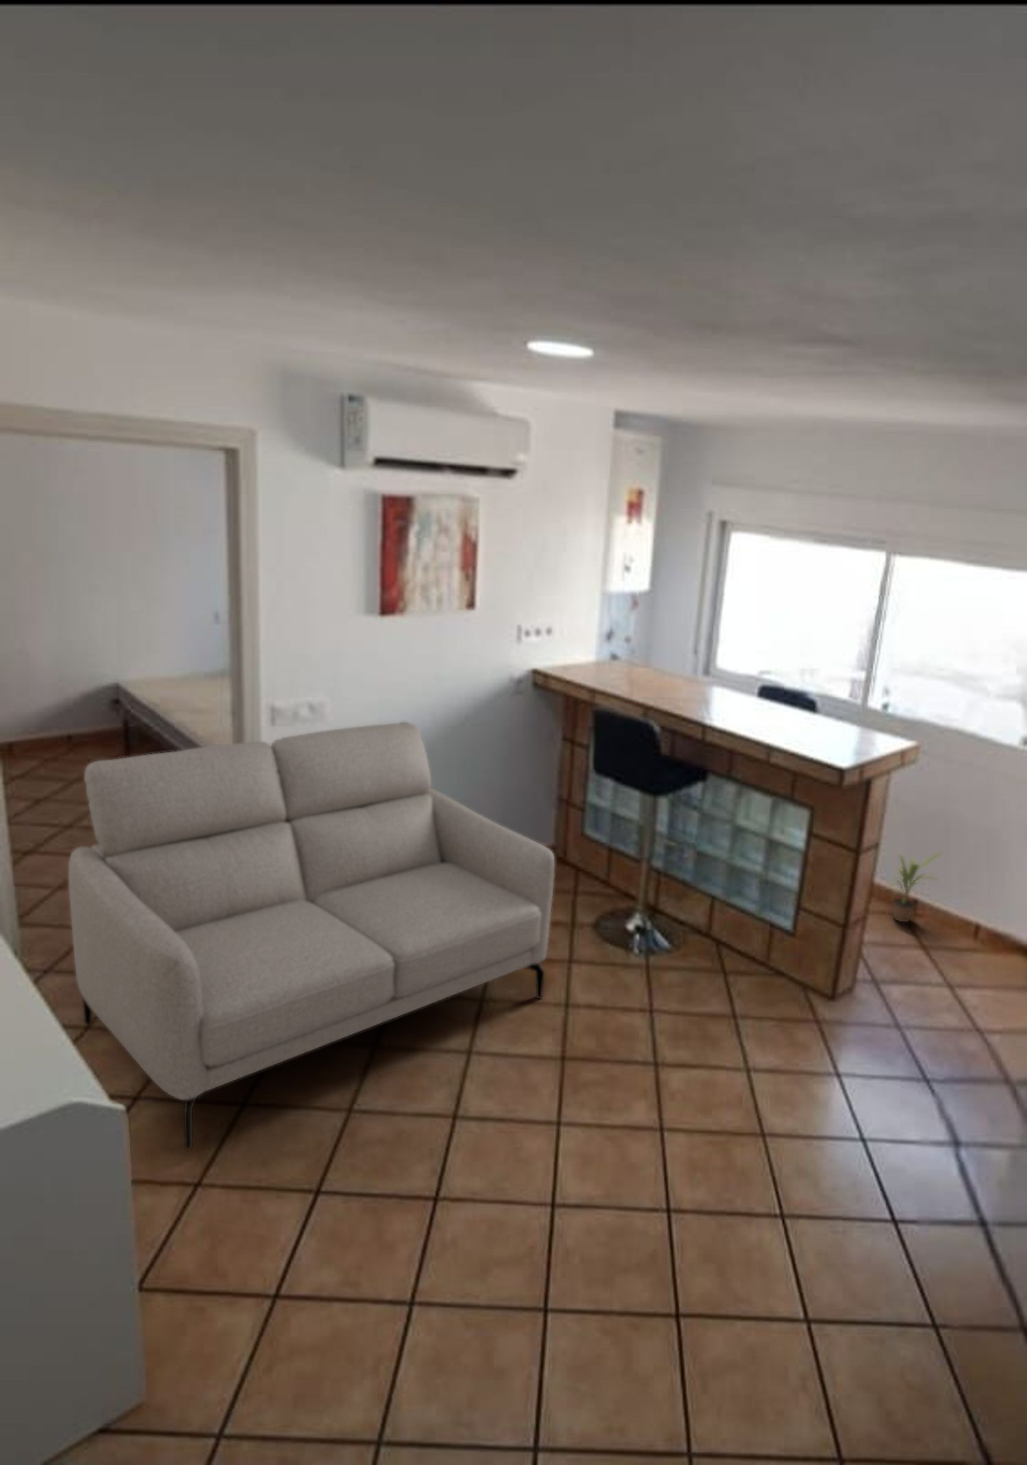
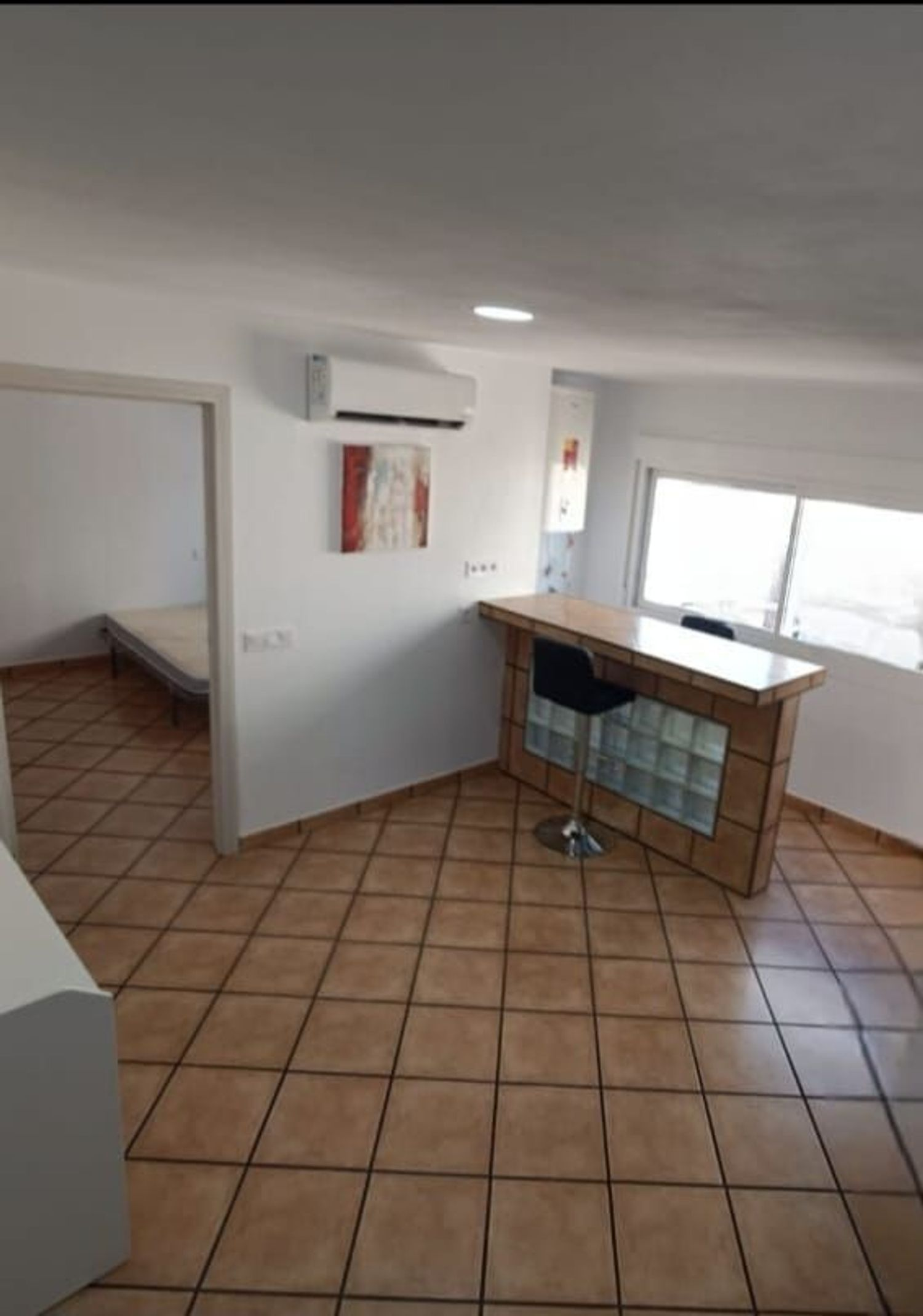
- potted plant [886,852,945,923]
- sofa [68,721,555,1151]
